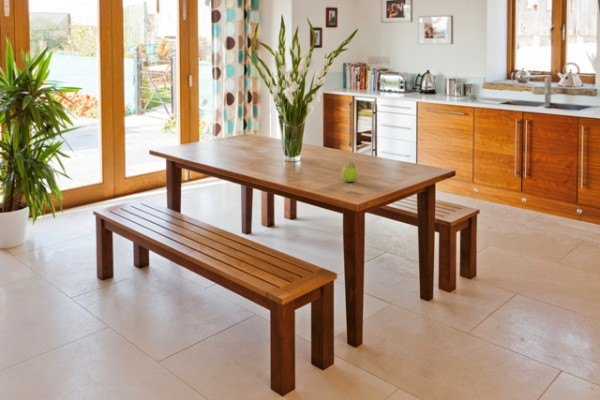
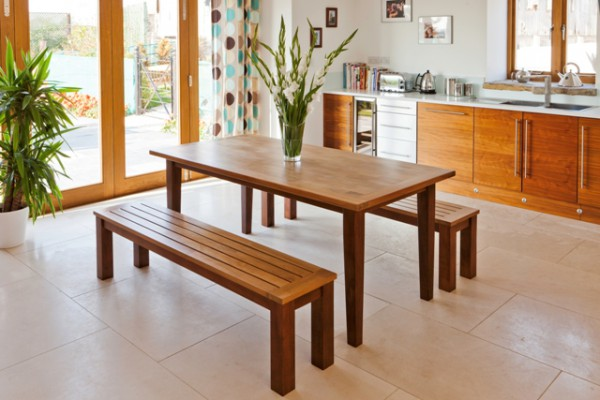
- fruit [341,162,359,183]
